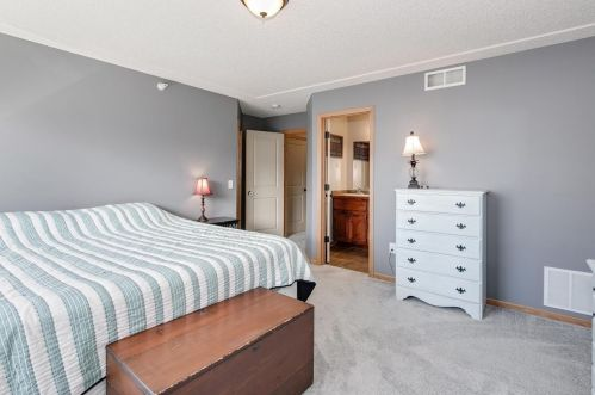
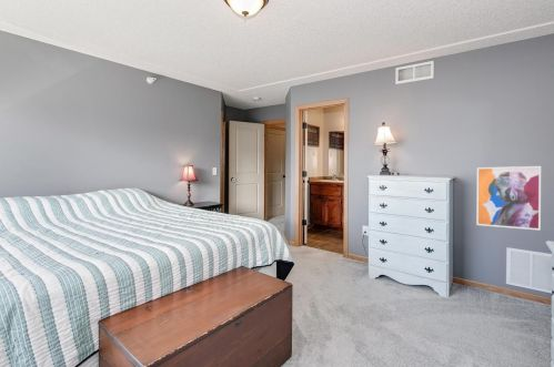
+ wall art [475,165,542,231]
